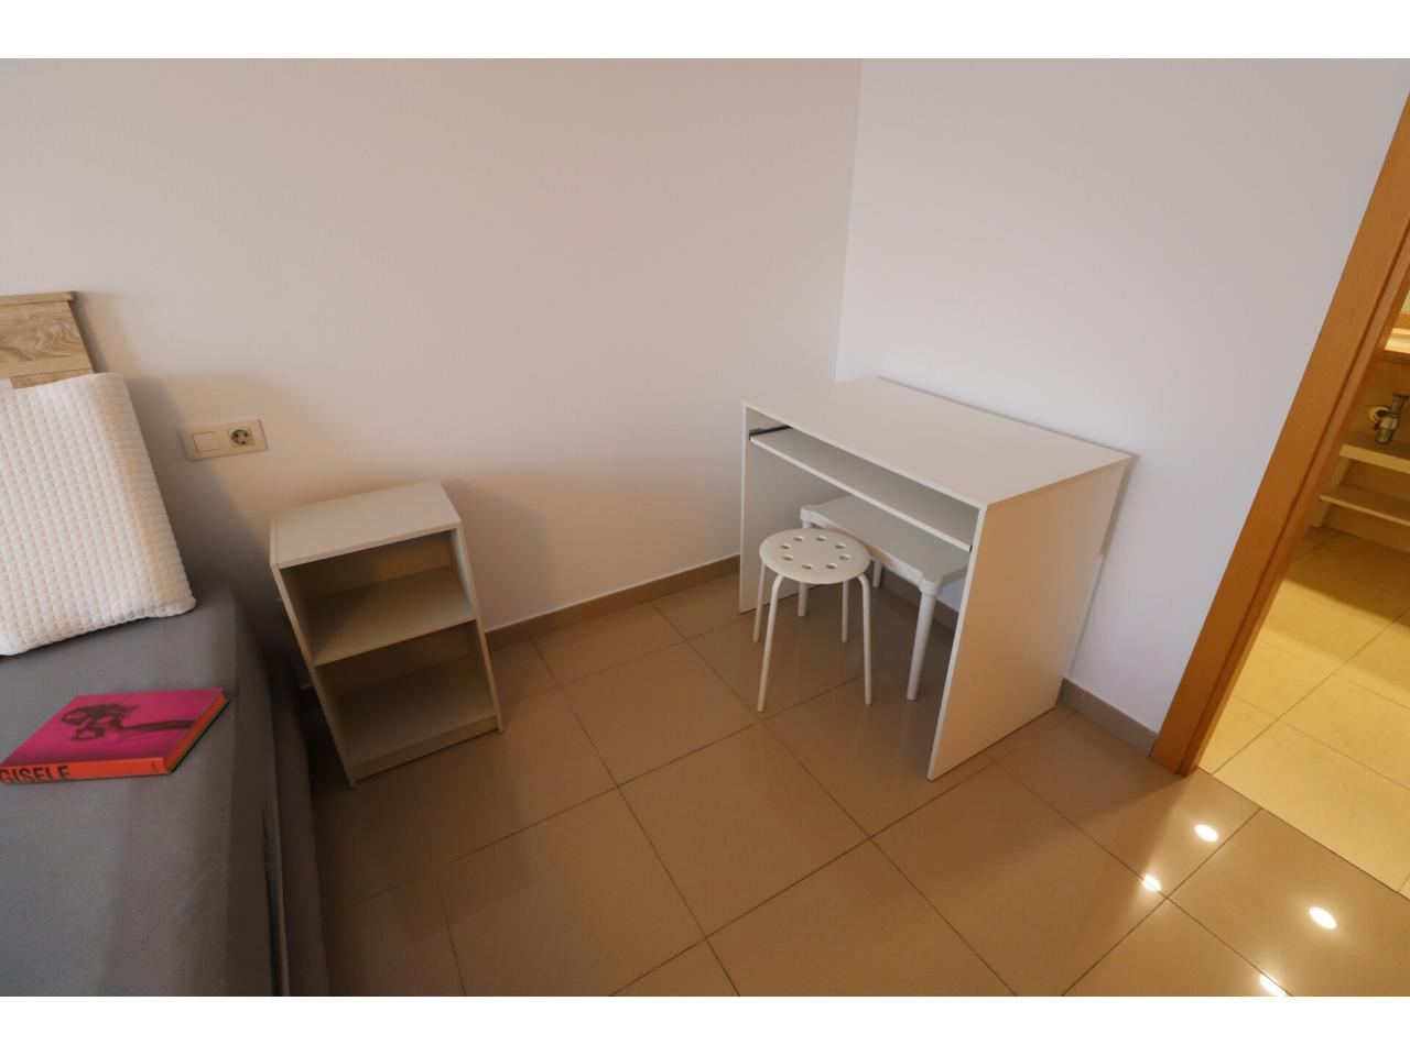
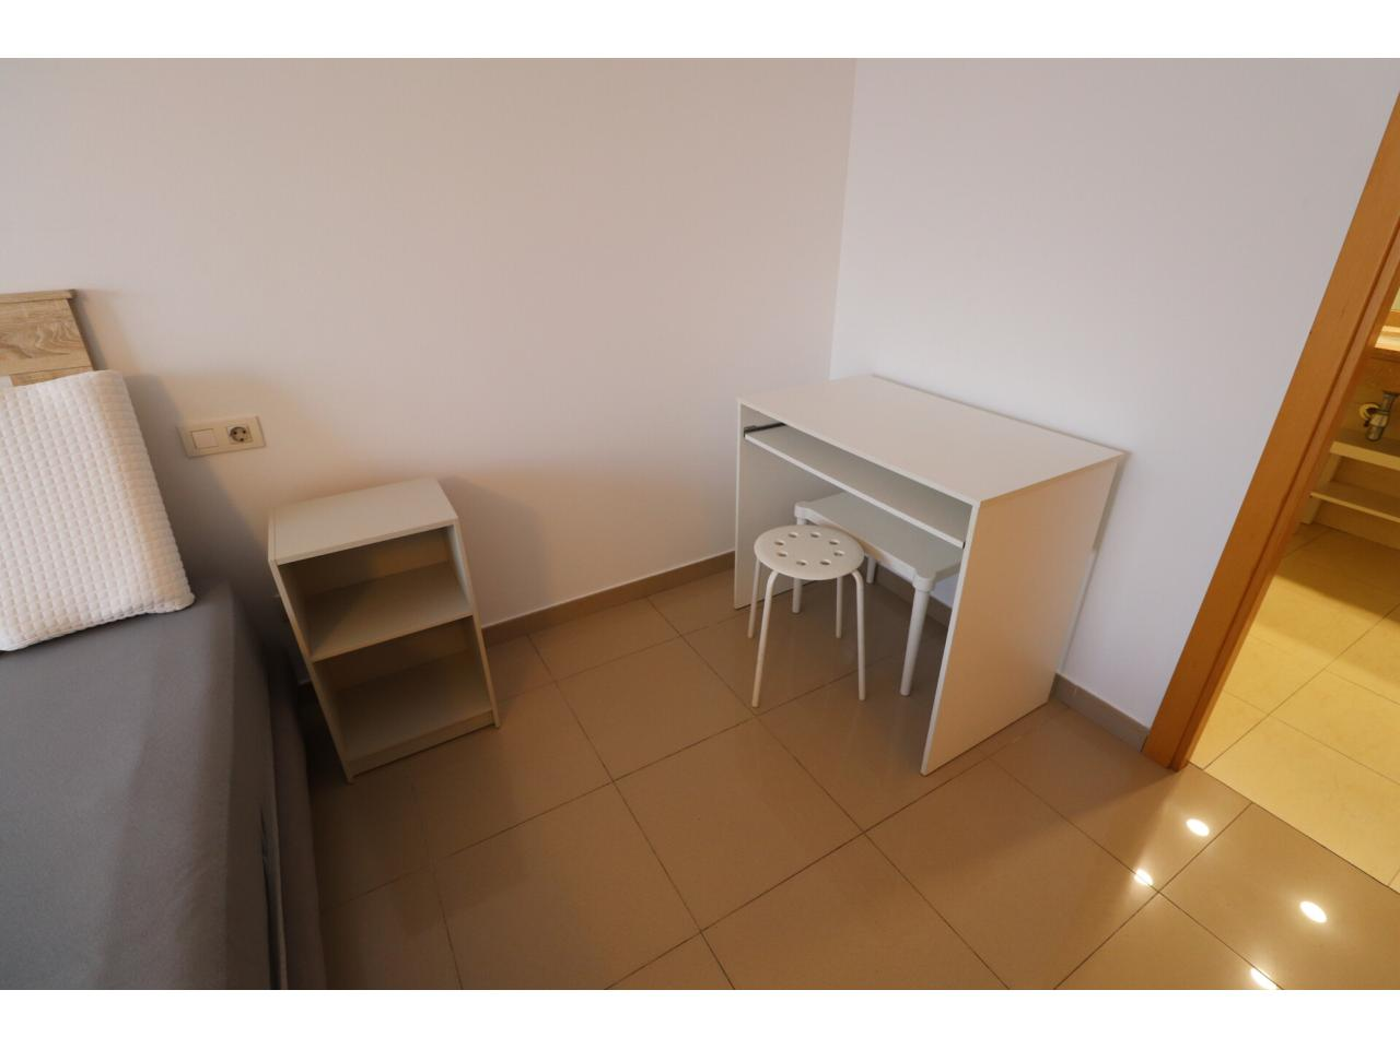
- hardback book [0,687,230,785]
